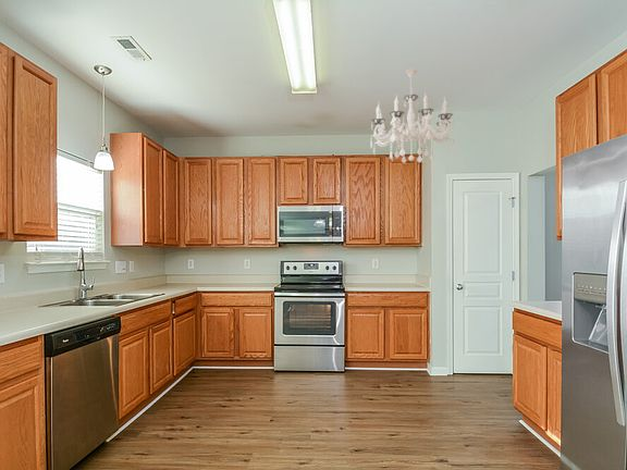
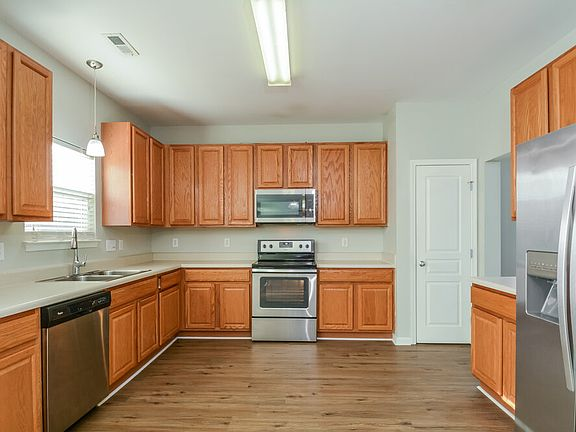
- chandelier [369,69,455,164]
